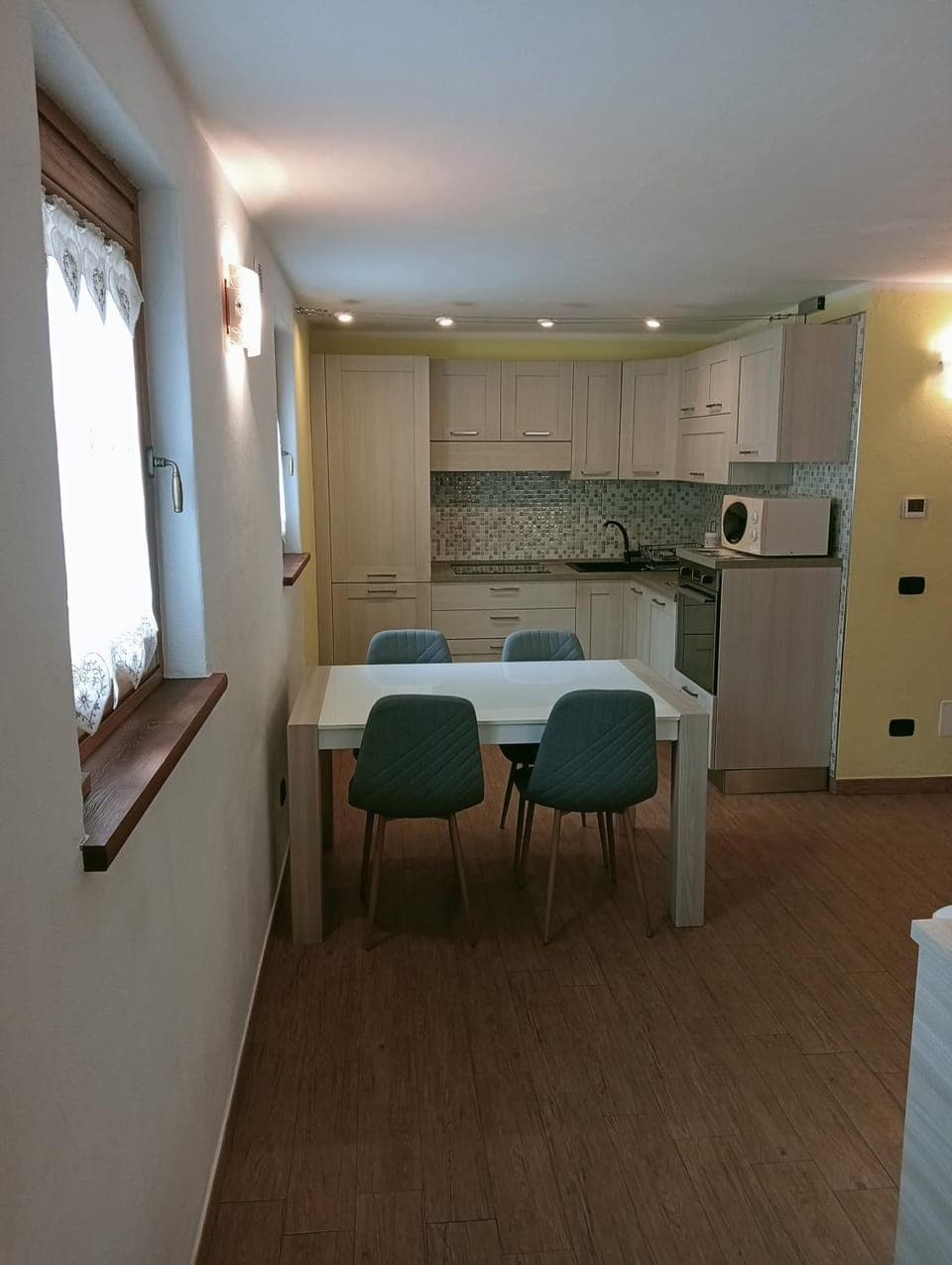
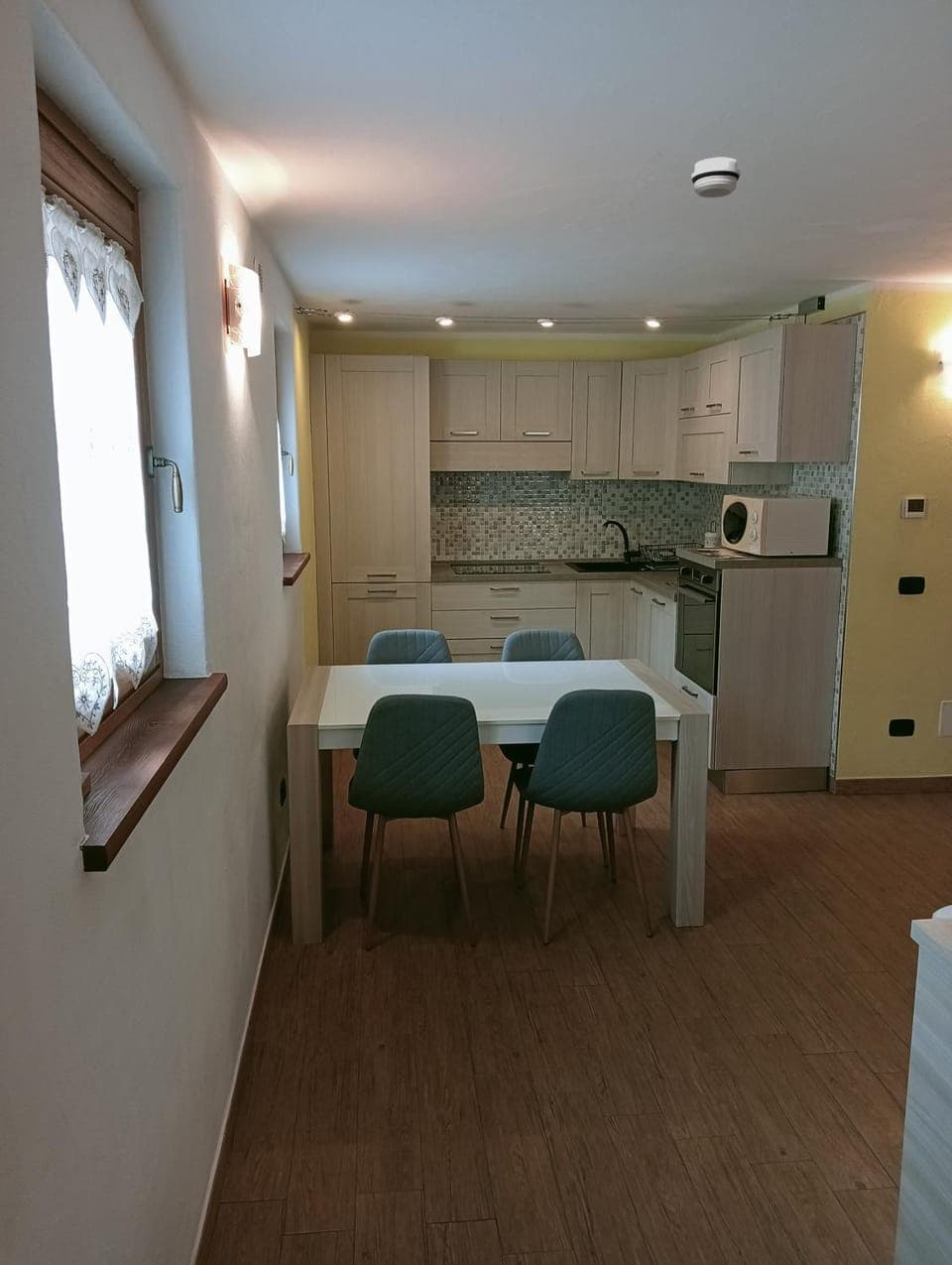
+ smoke detector [690,157,741,198]
